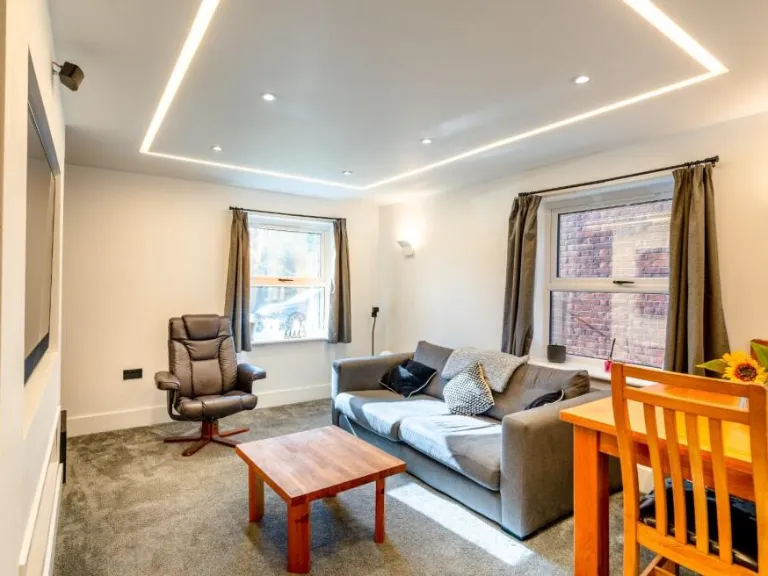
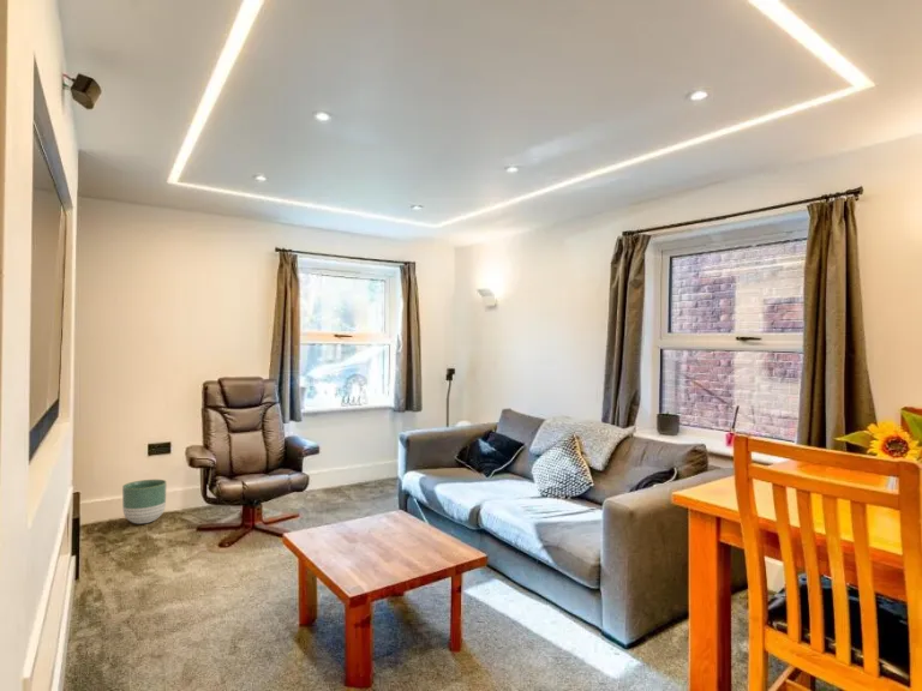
+ planter [121,479,167,524]
